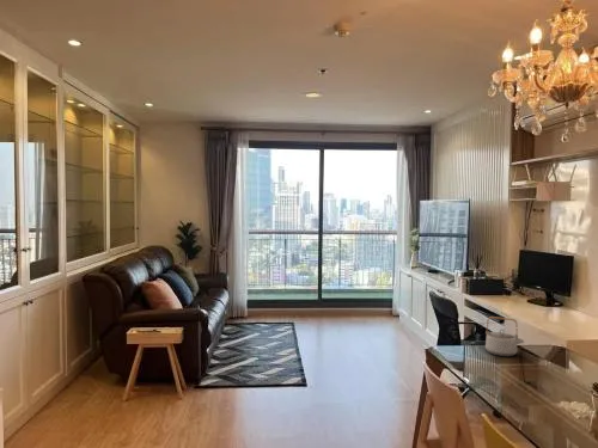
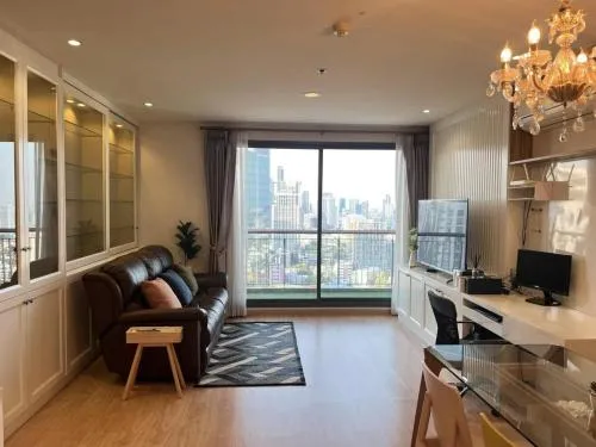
- teapot [484,315,525,357]
